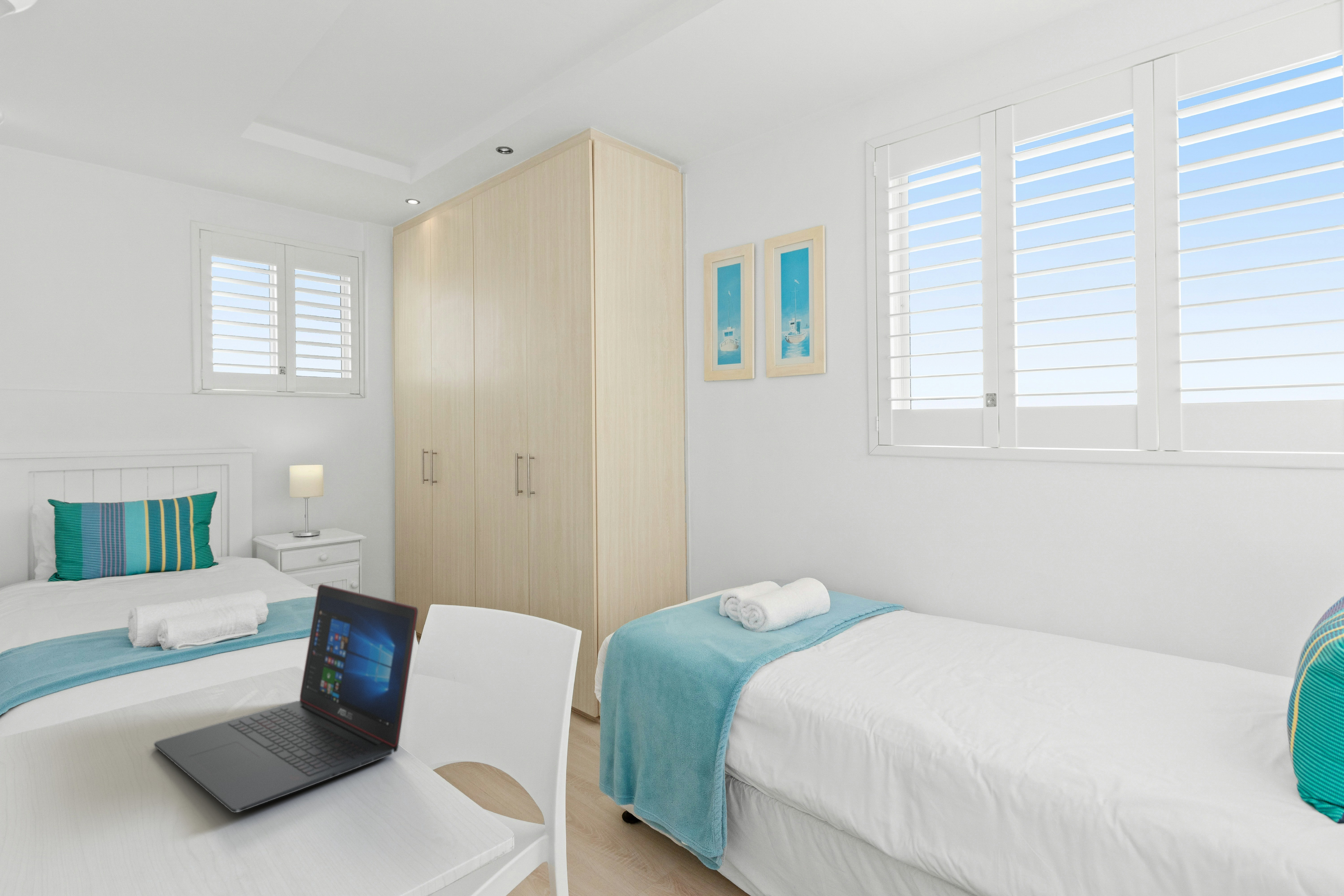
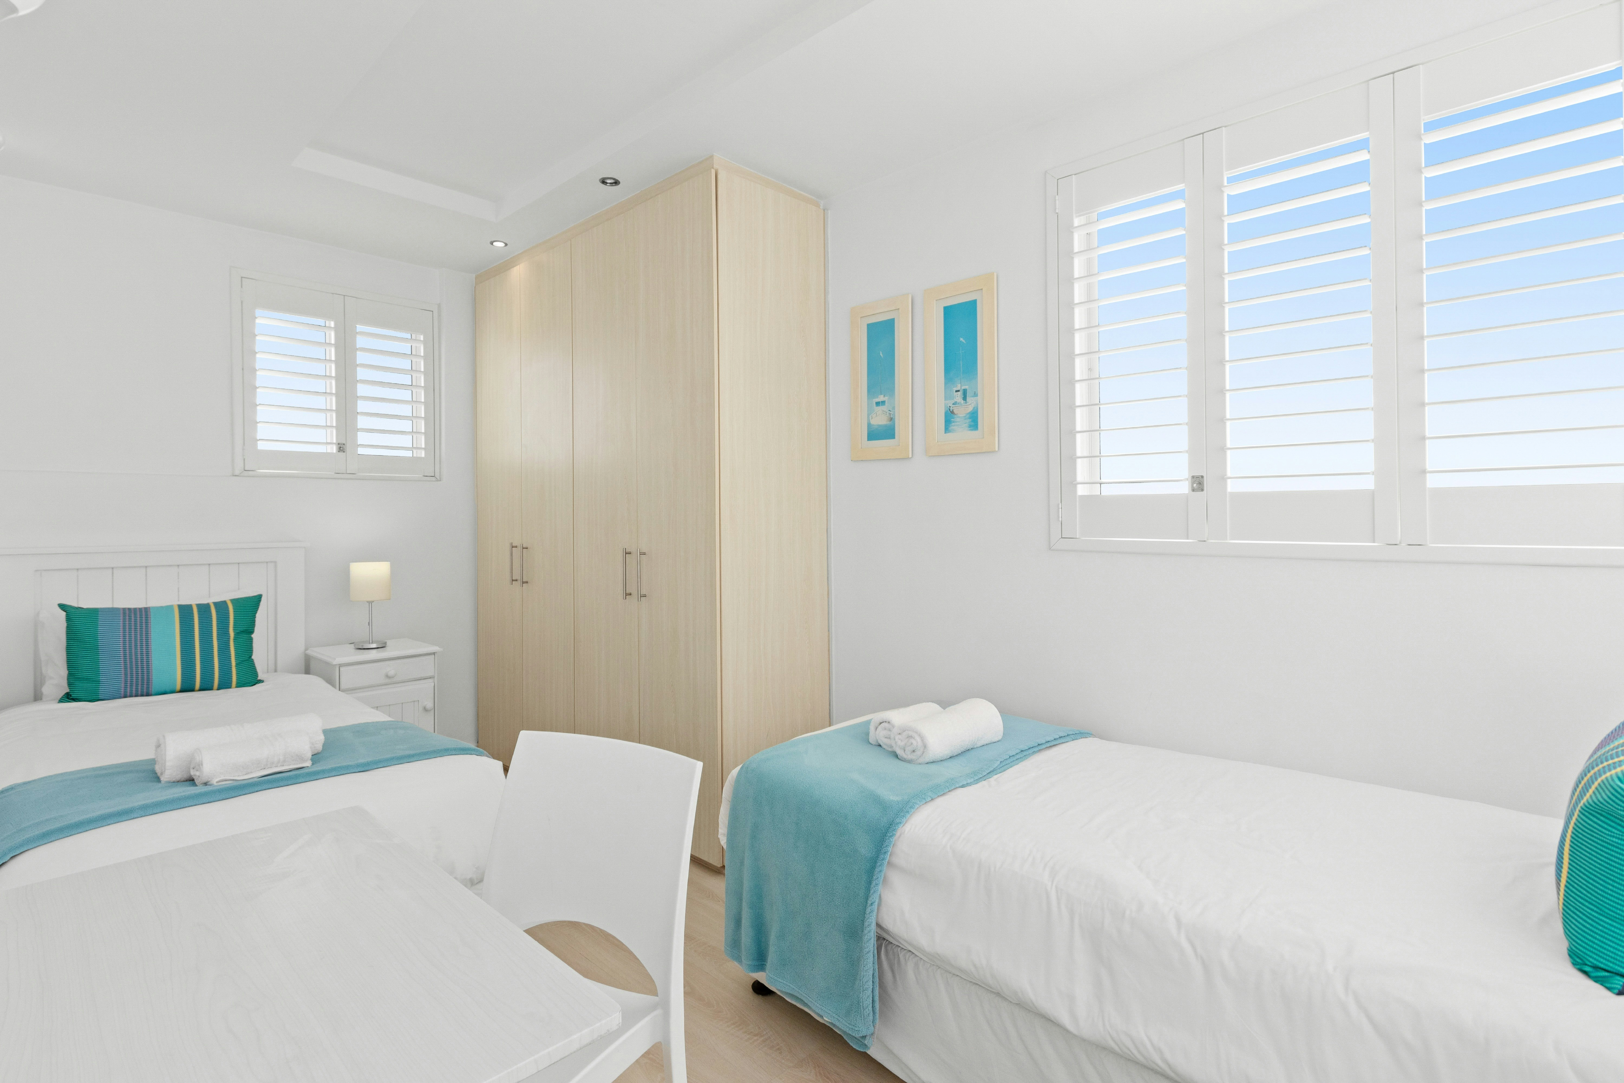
- laptop [154,584,418,813]
